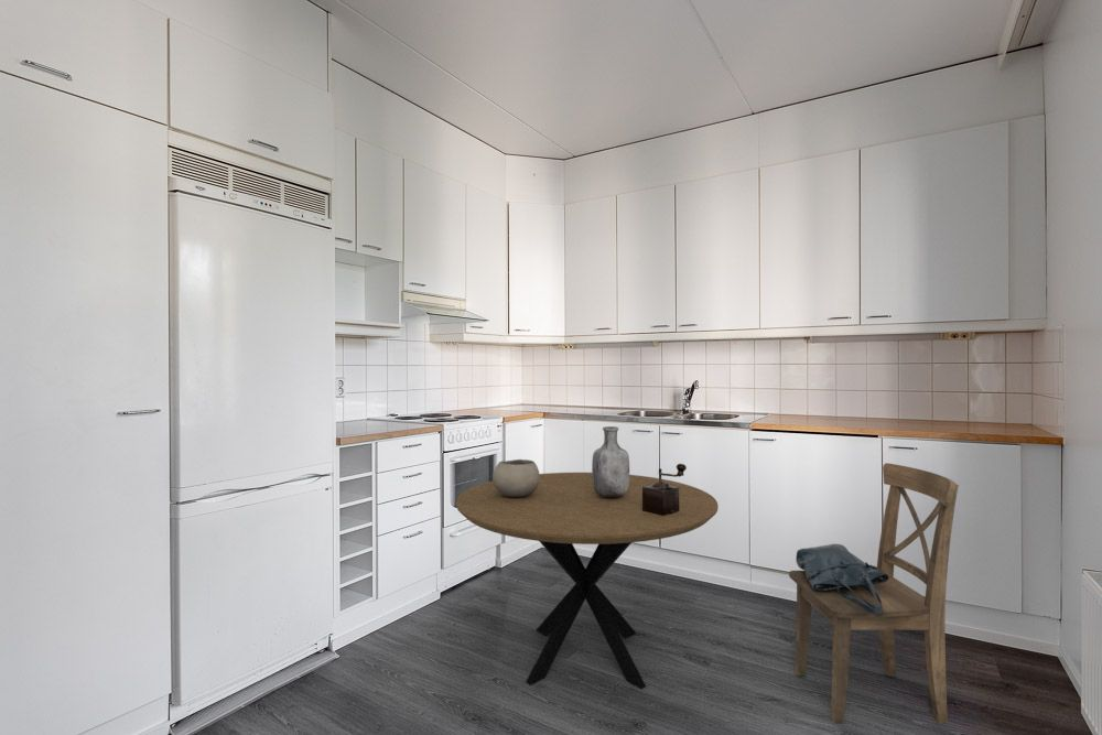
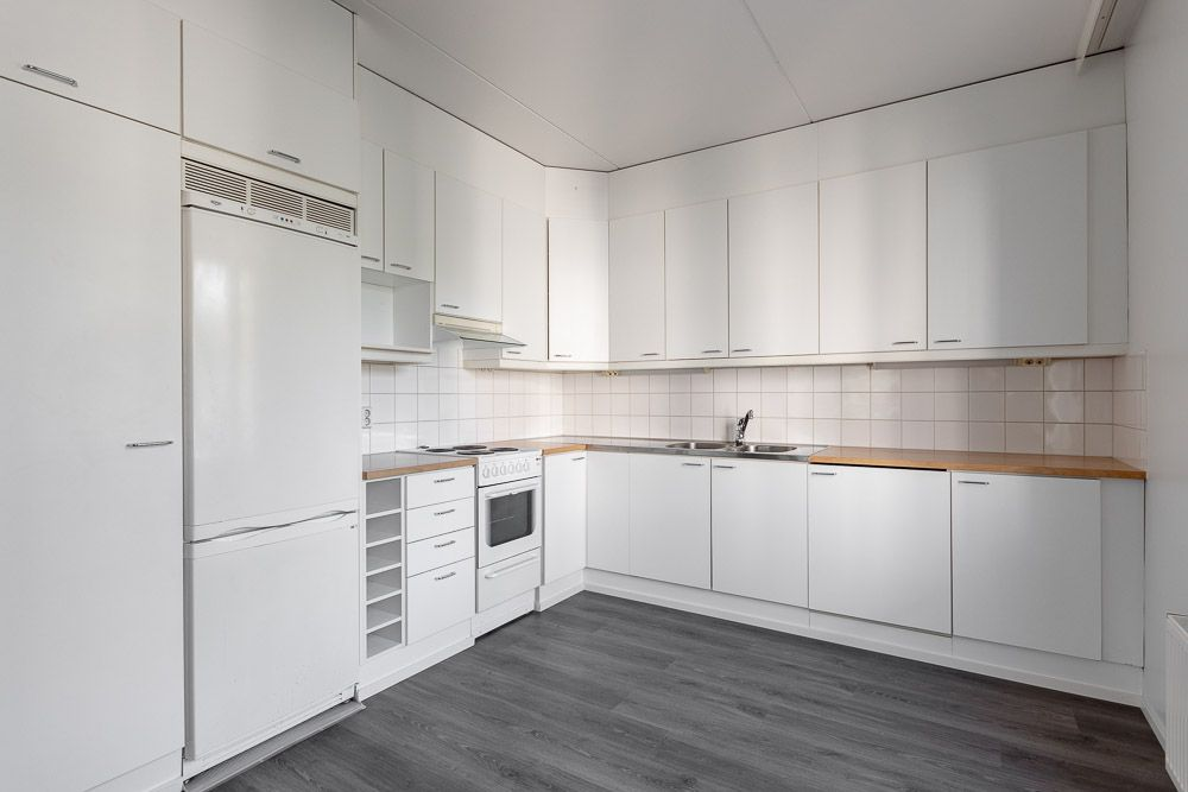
- tote bag [795,543,889,614]
- vase [591,425,630,498]
- dining table [455,472,720,690]
- bowl [491,458,540,497]
- dining chair [788,462,960,725]
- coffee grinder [642,463,688,516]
